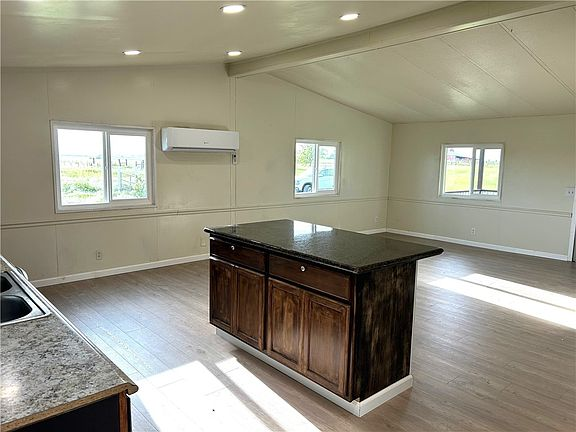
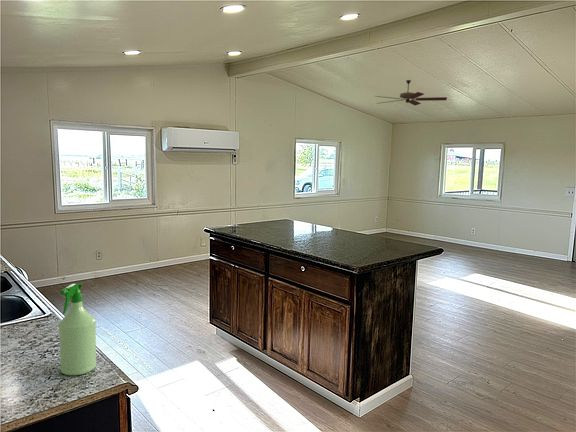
+ ceiling fan [375,79,448,106]
+ spray bottle [57,282,97,376]
